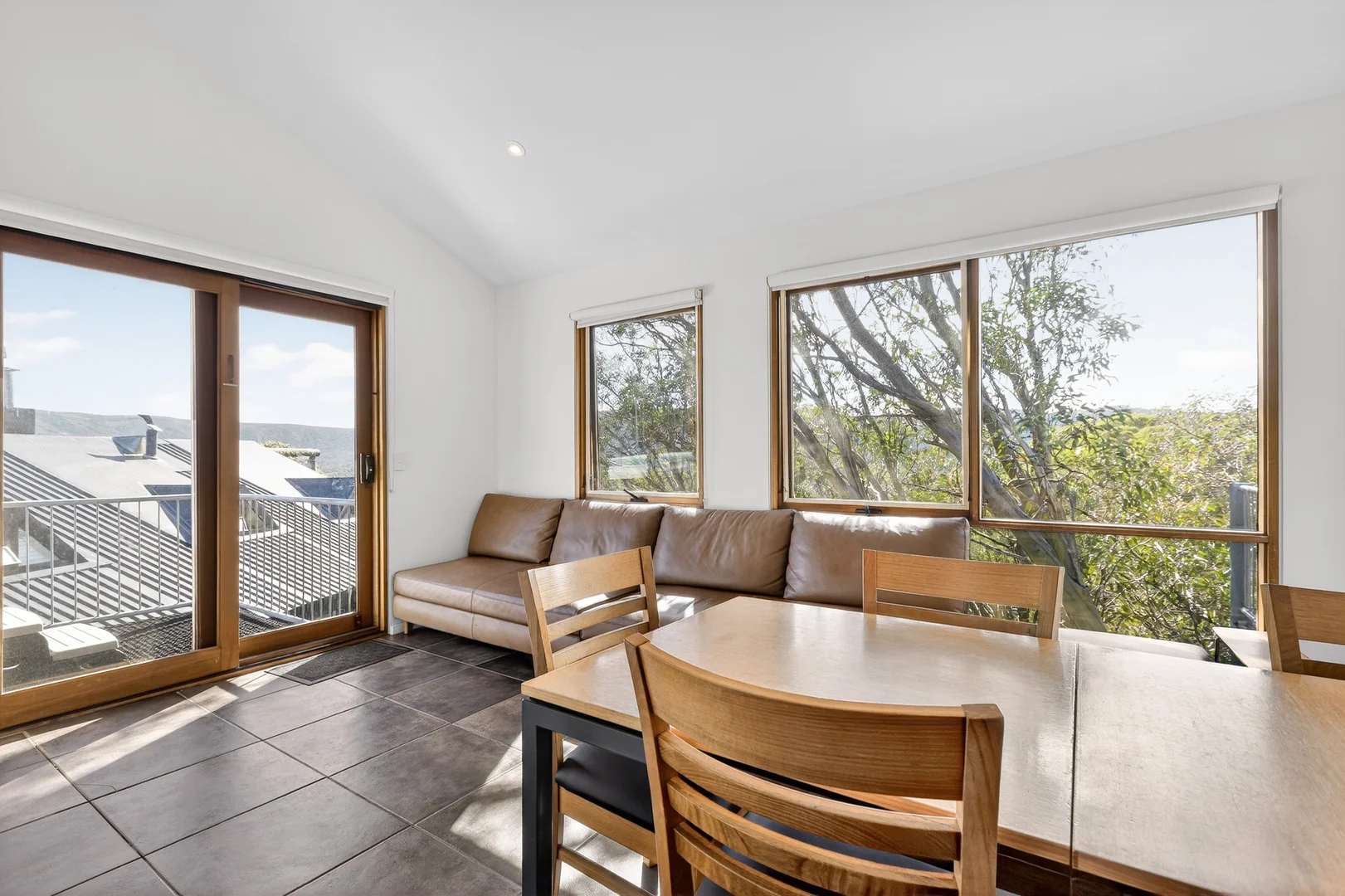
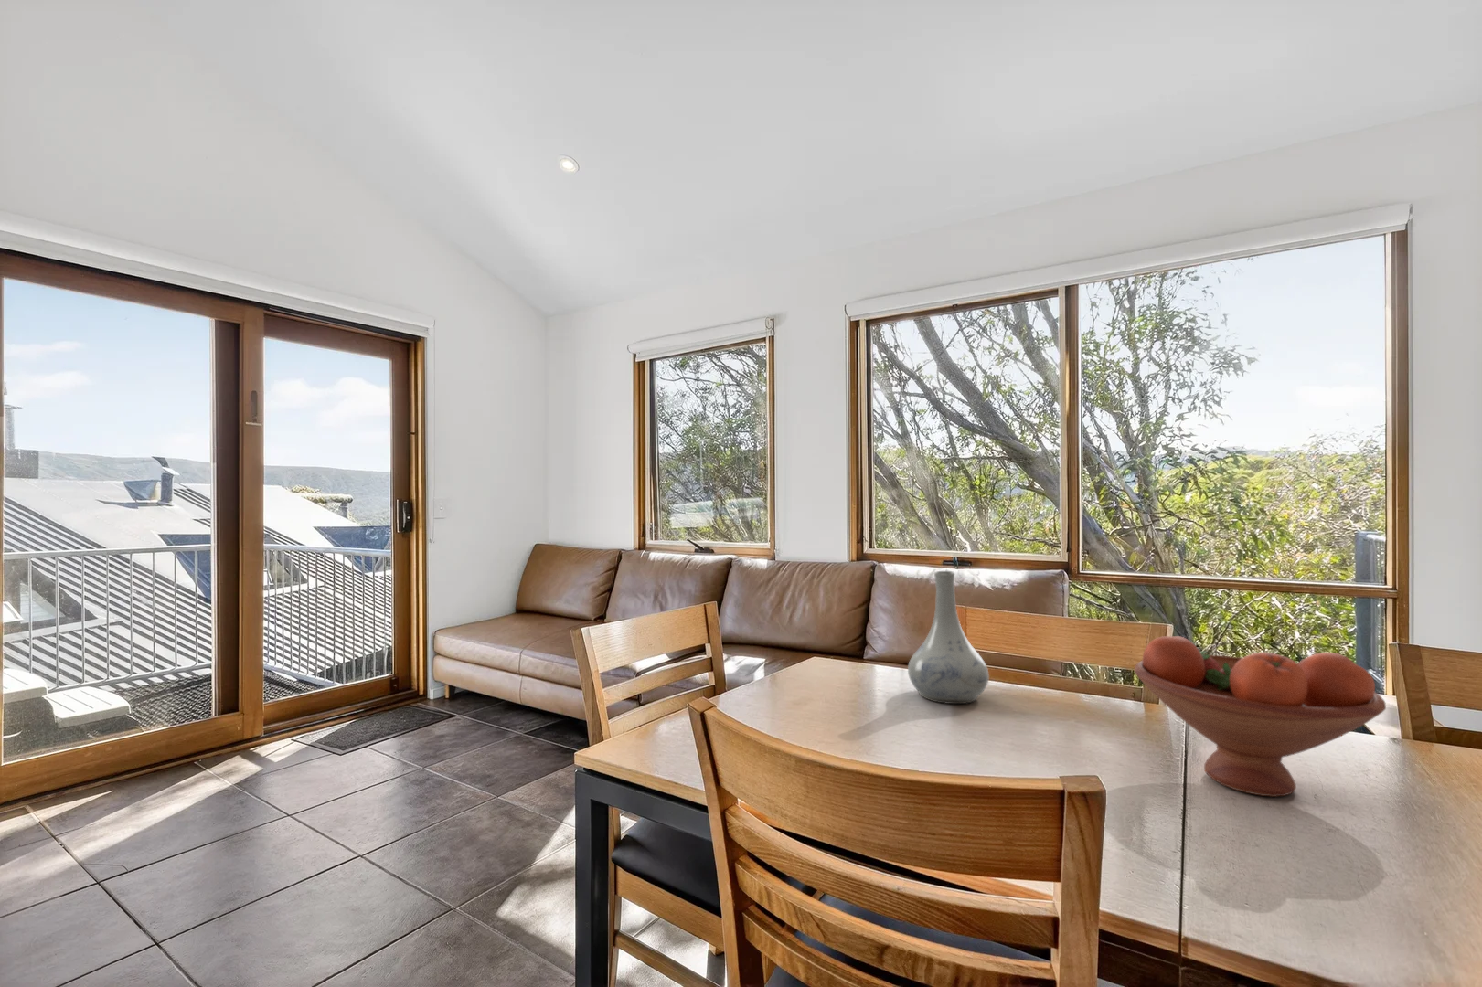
+ vase [907,571,991,705]
+ fruit bowl [1134,636,1387,798]
